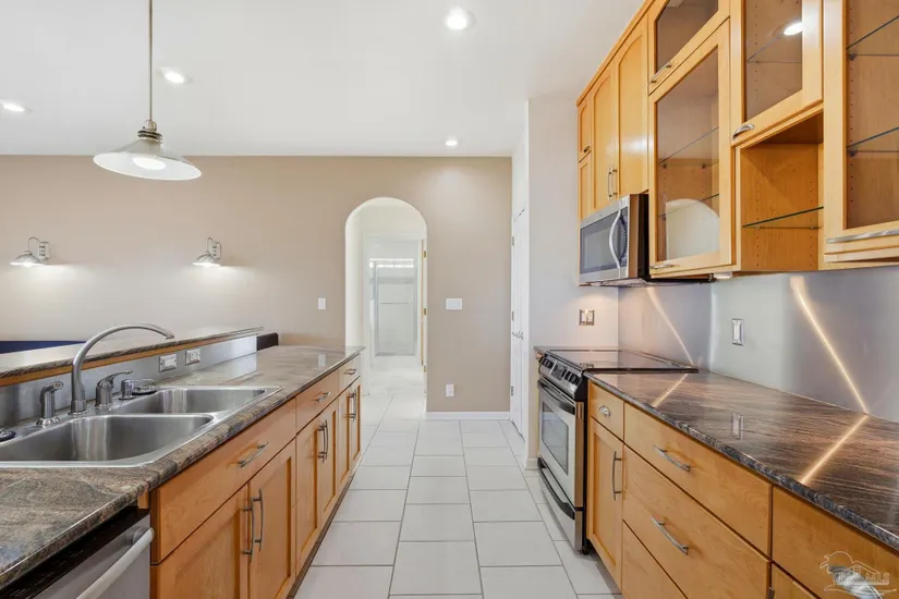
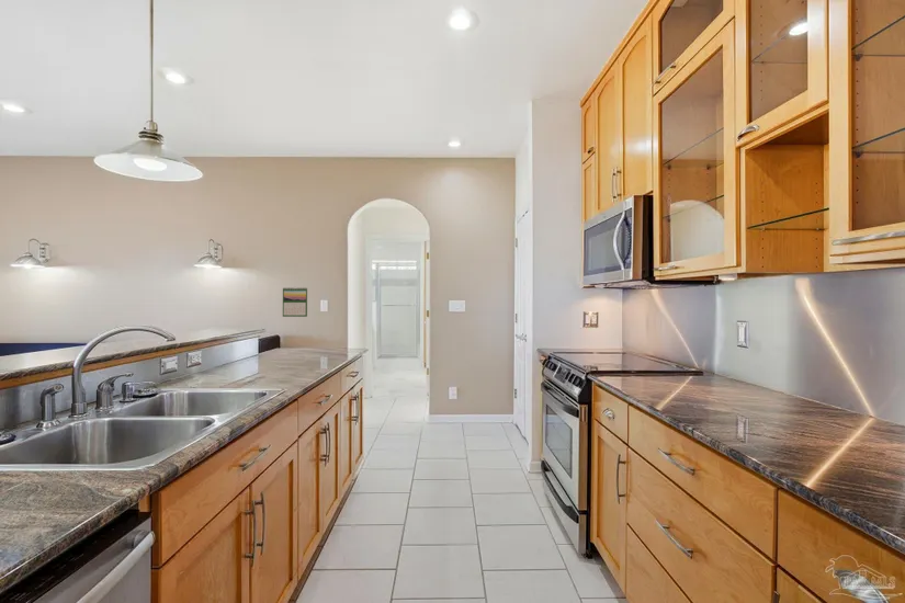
+ calendar [282,286,308,318]
